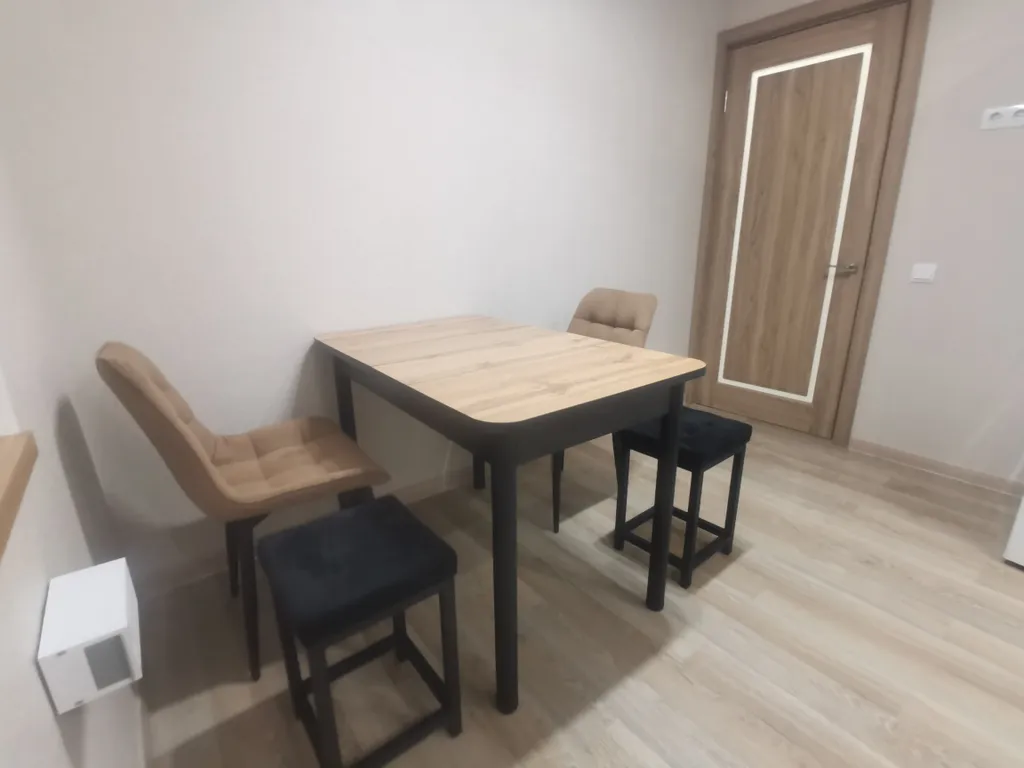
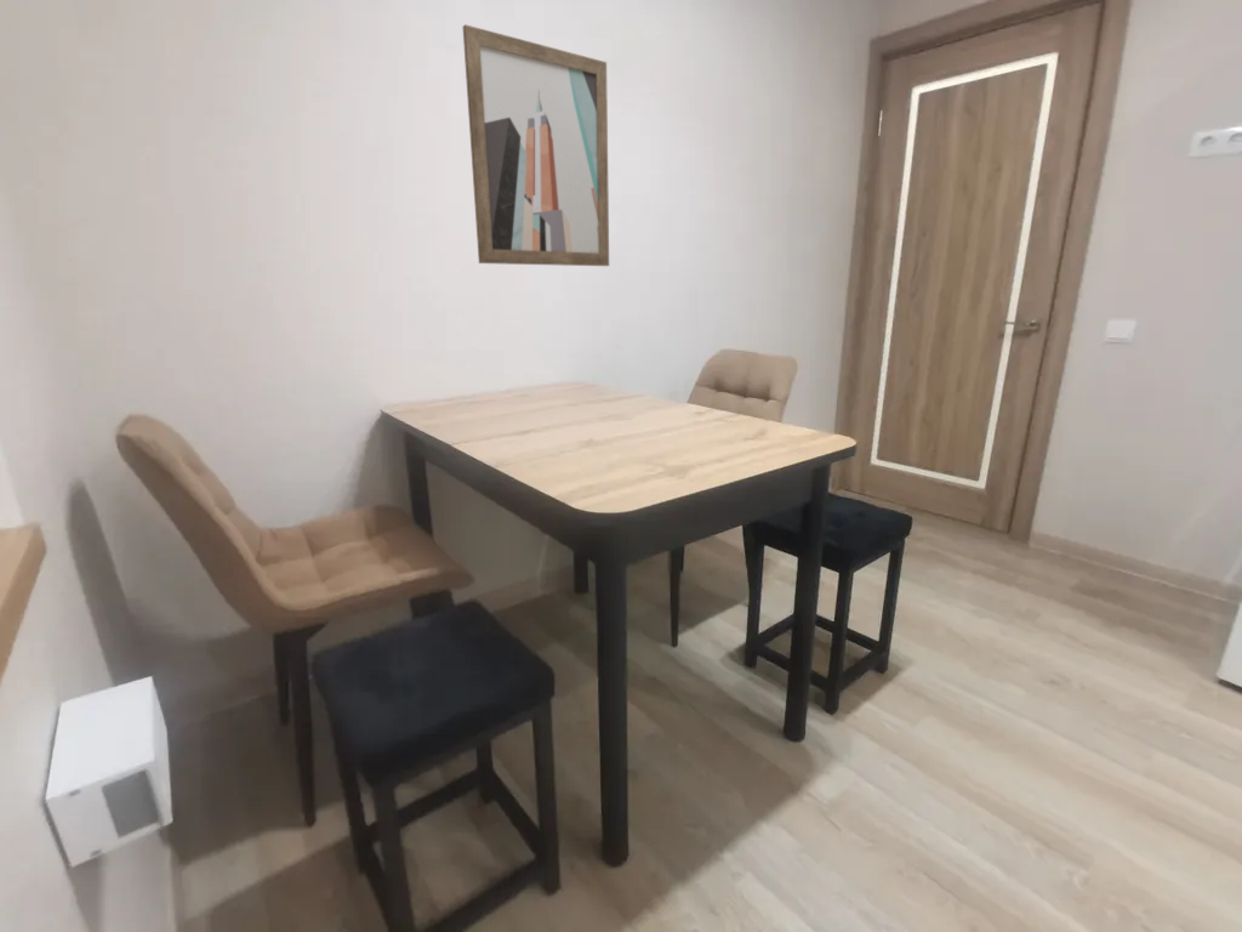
+ wall art [462,23,610,267]
